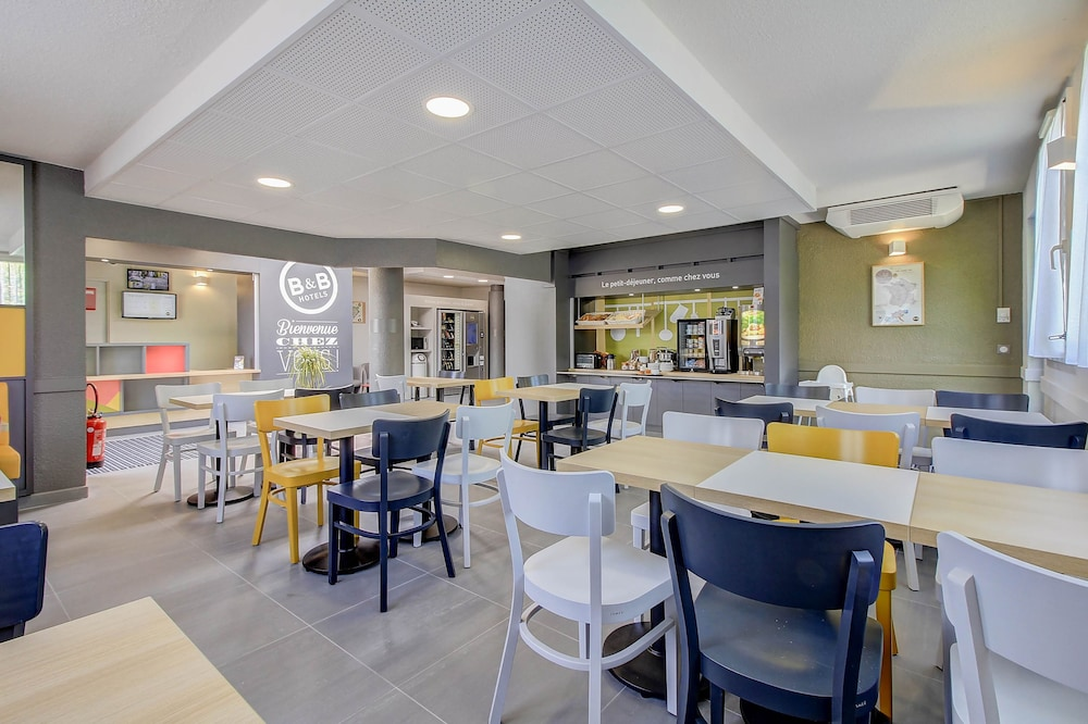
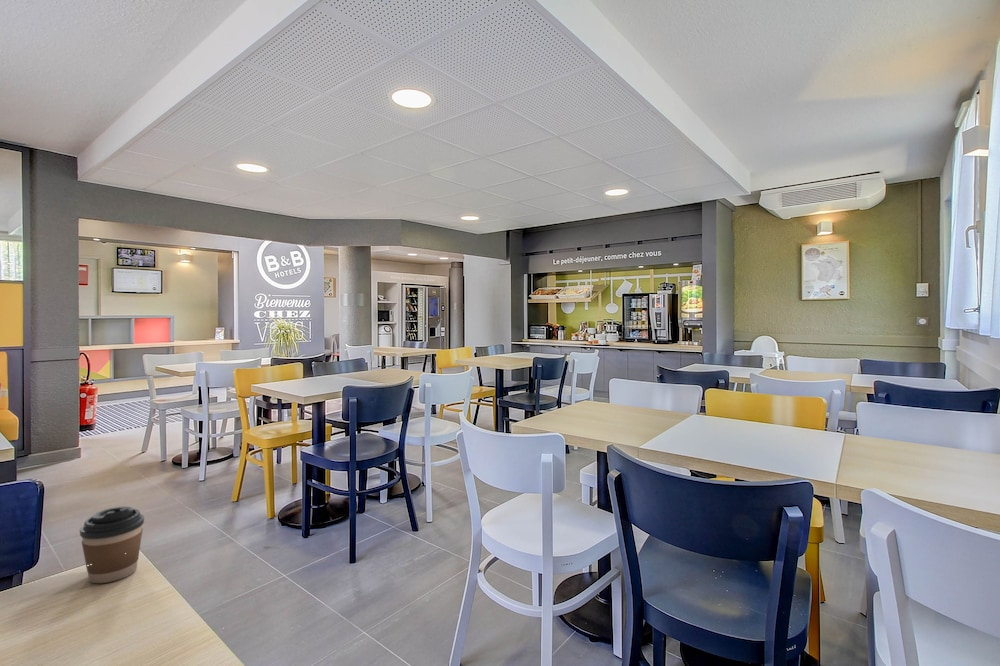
+ coffee cup [79,506,145,584]
